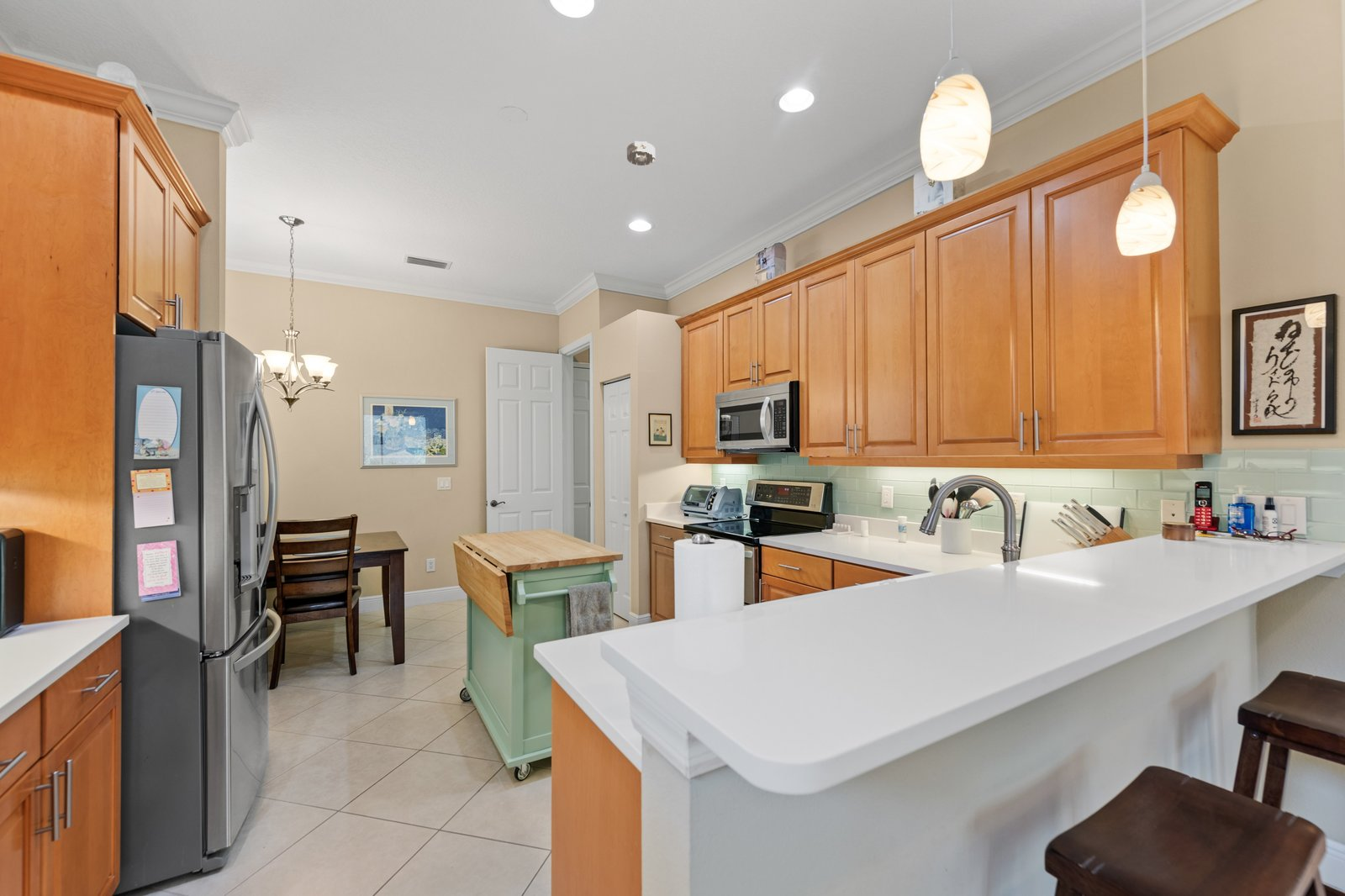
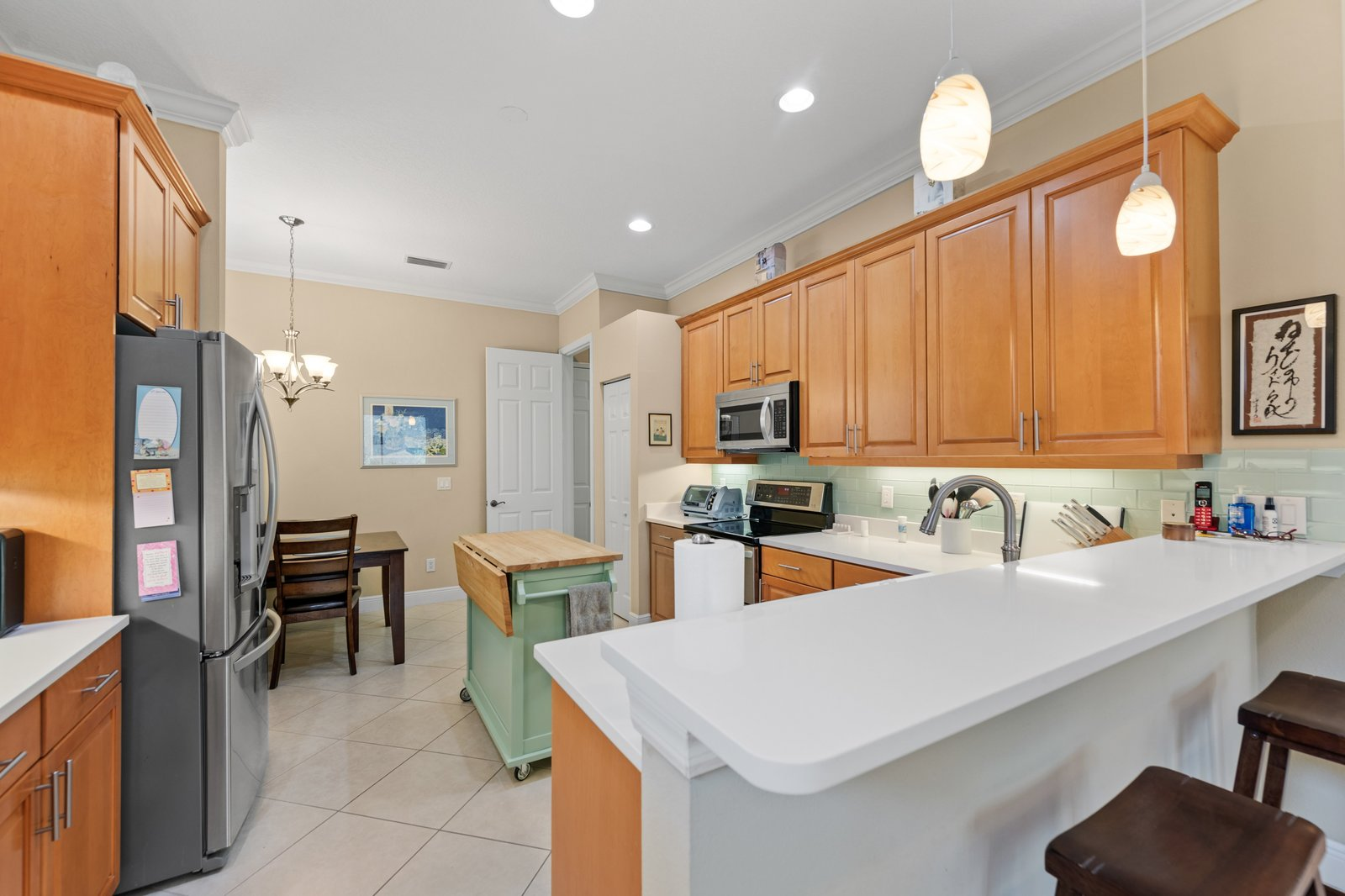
- smoke detector [626,140,656,166]
